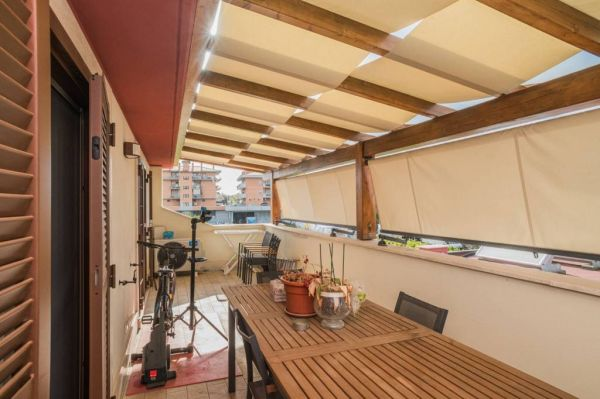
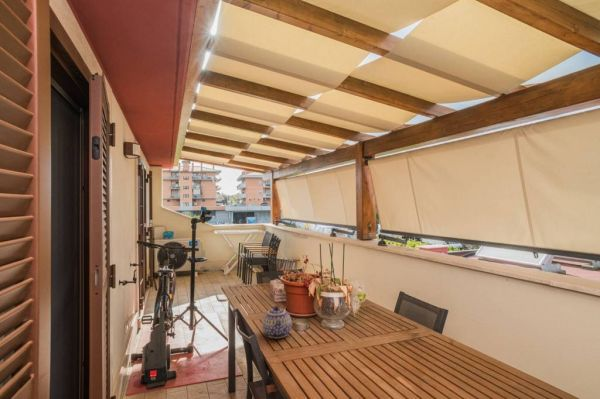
+ teapot [262,305,293,339]
